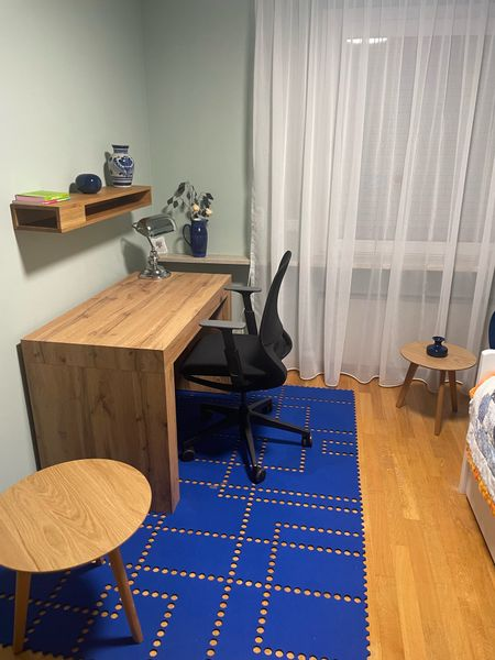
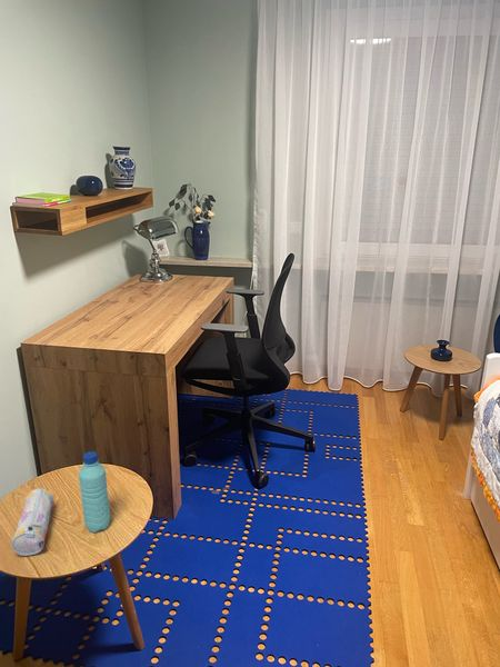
+ water bottle [78,450,111,534]
+ pencil case [10,487,54,557]
